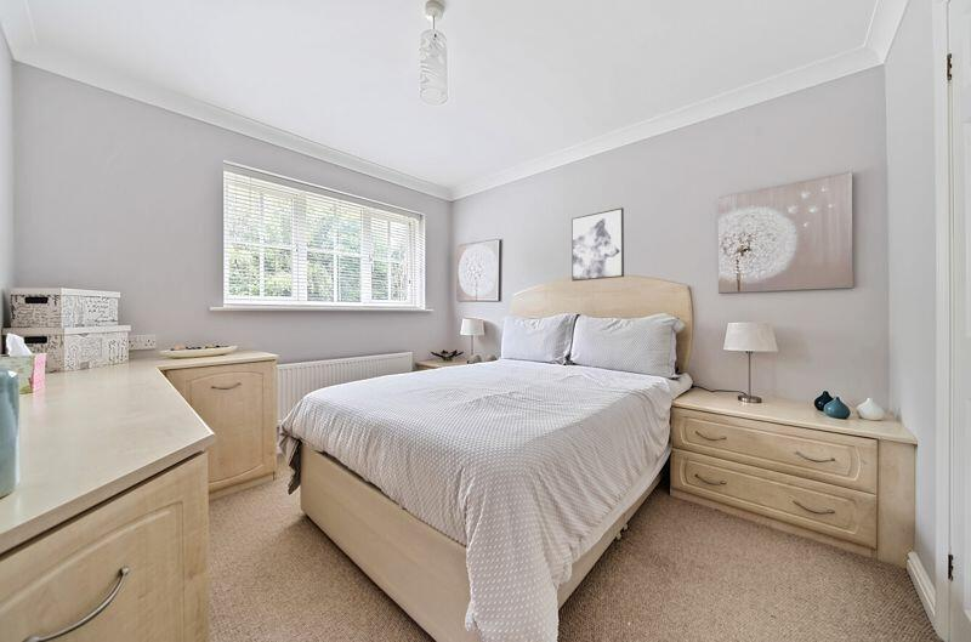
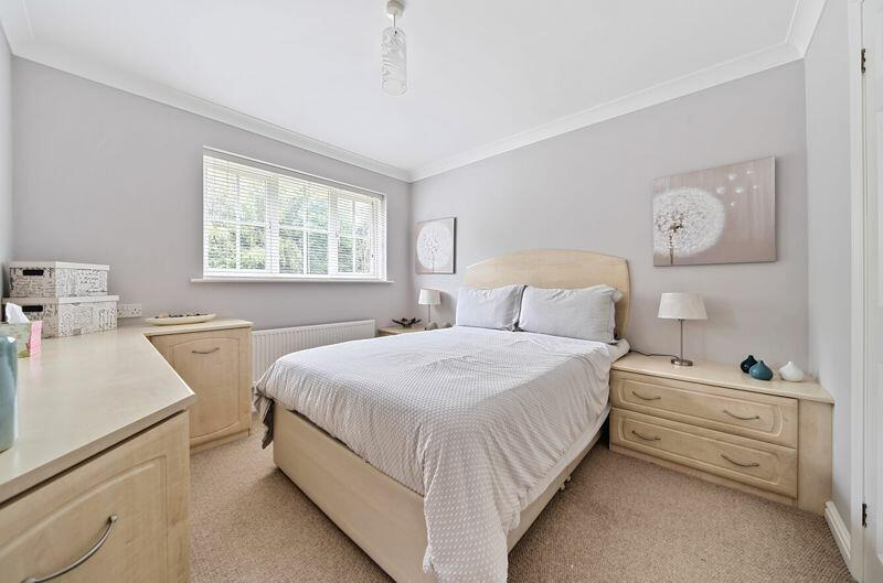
- wall art [570,206,625,283]
